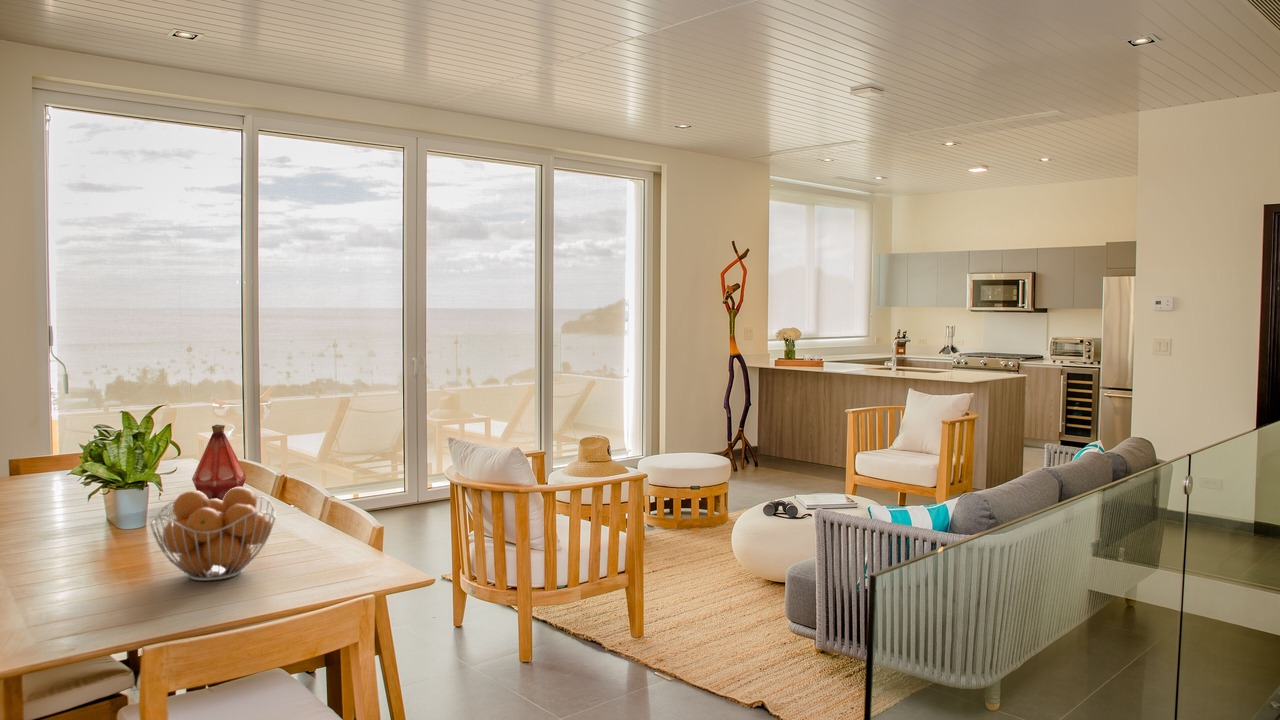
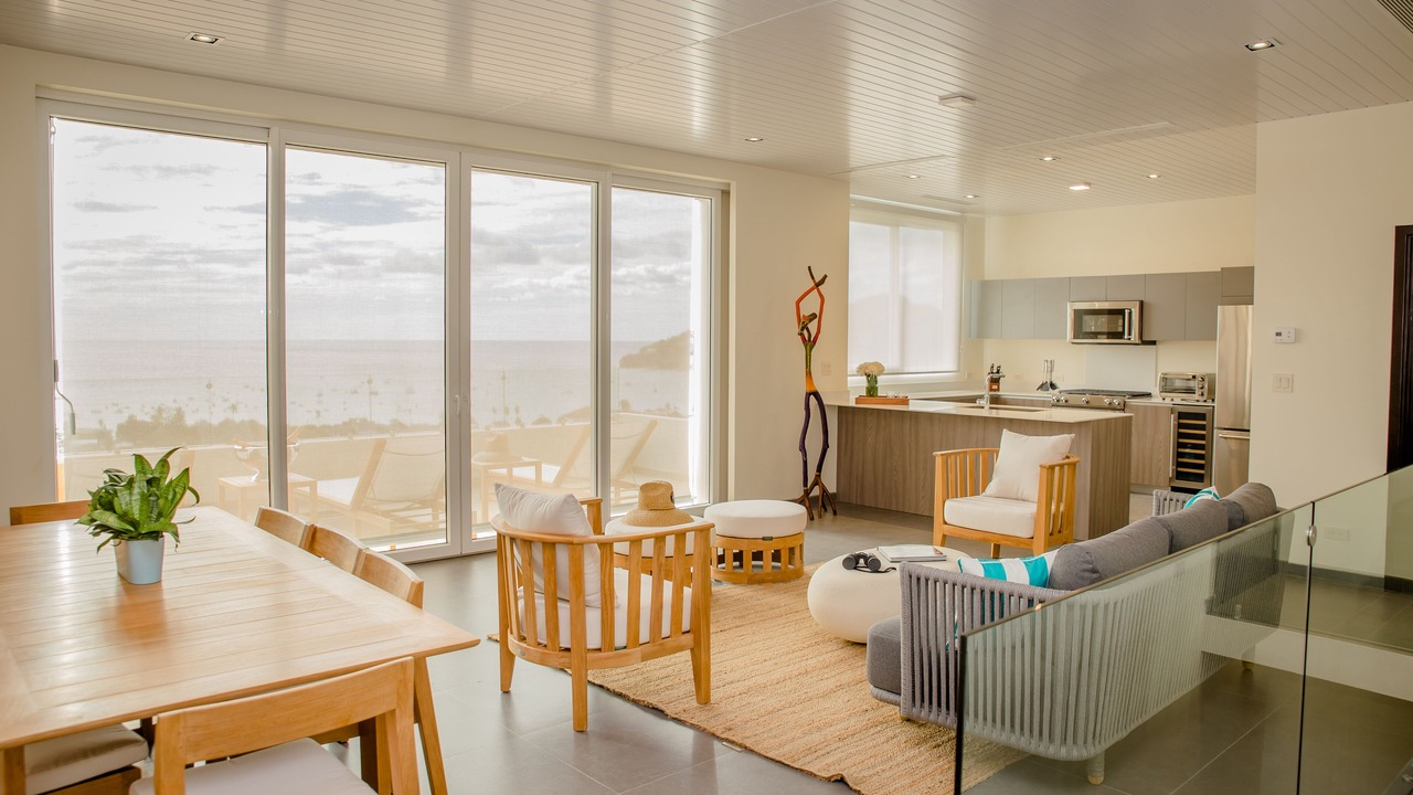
- fruit basket [149,486,277,582]
- bottle [191,424,248,501]
